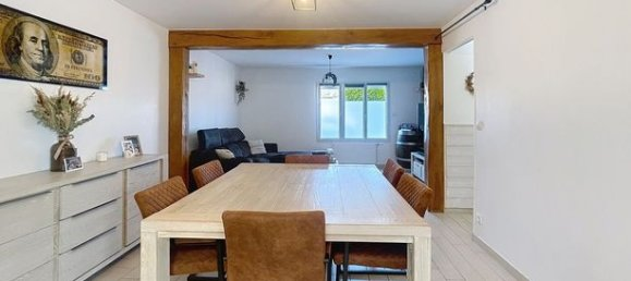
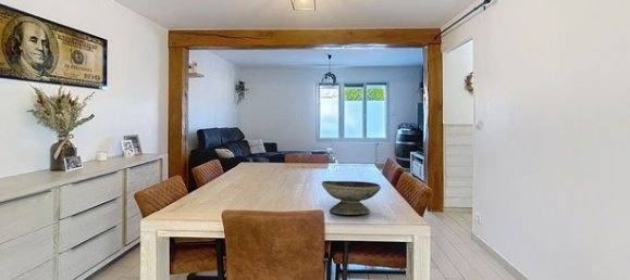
+ decorative bowl [321,180,382,216]
